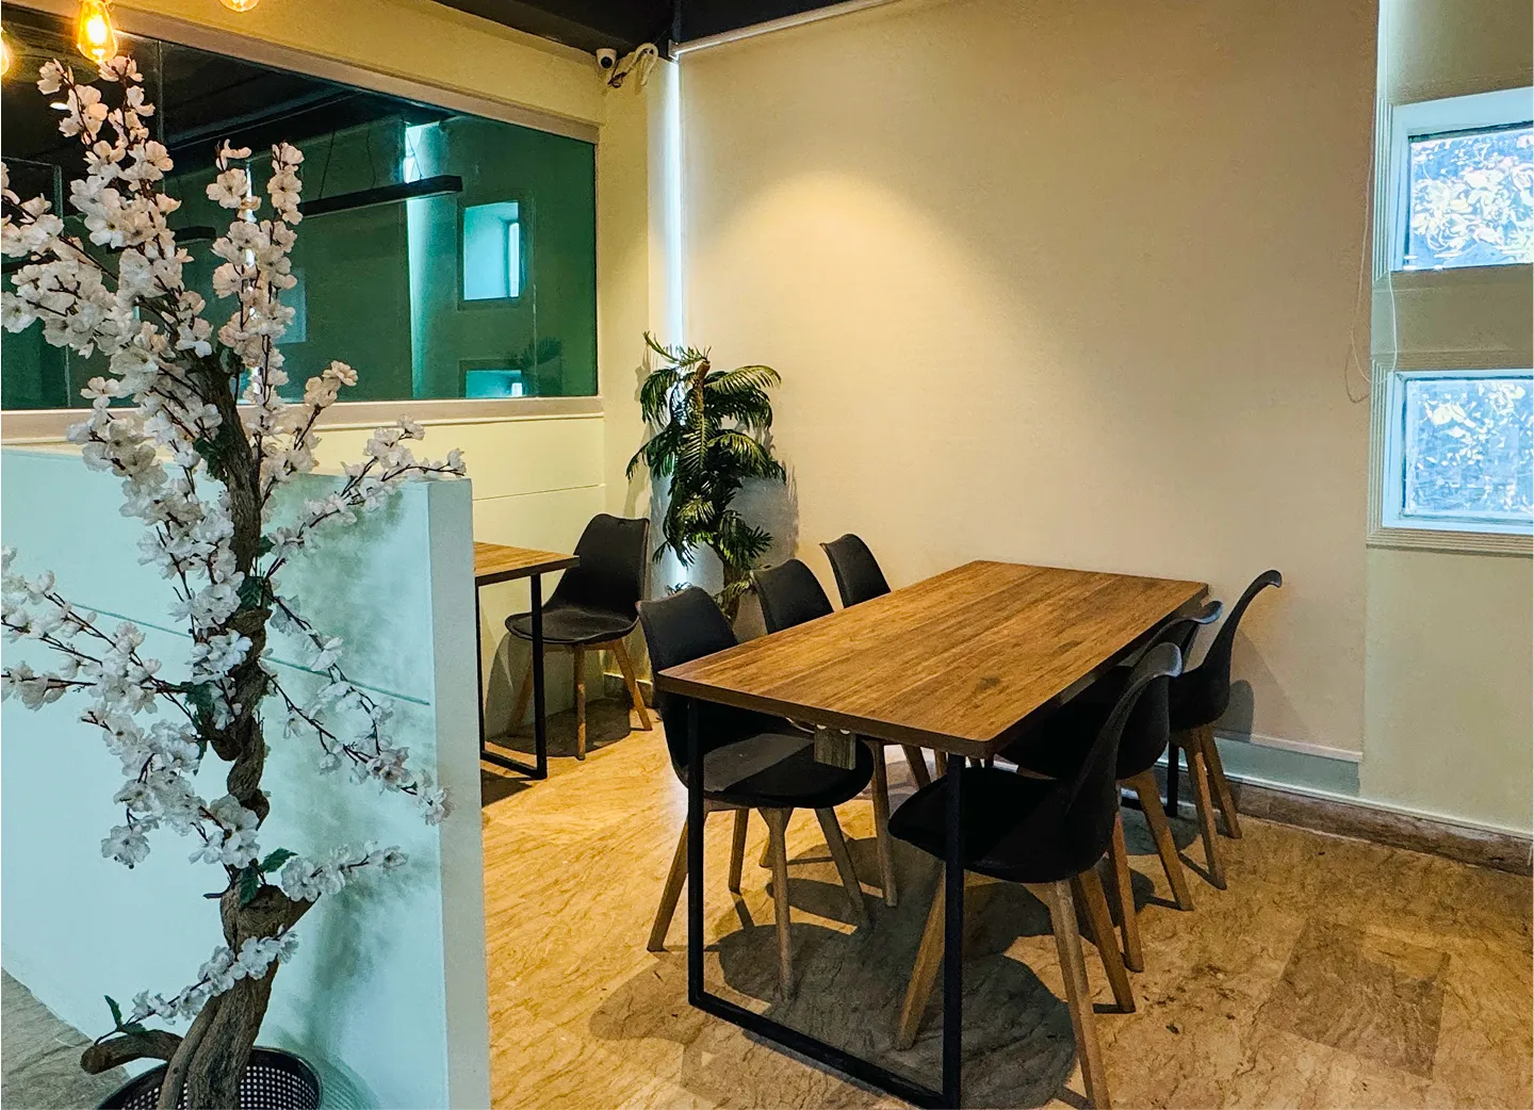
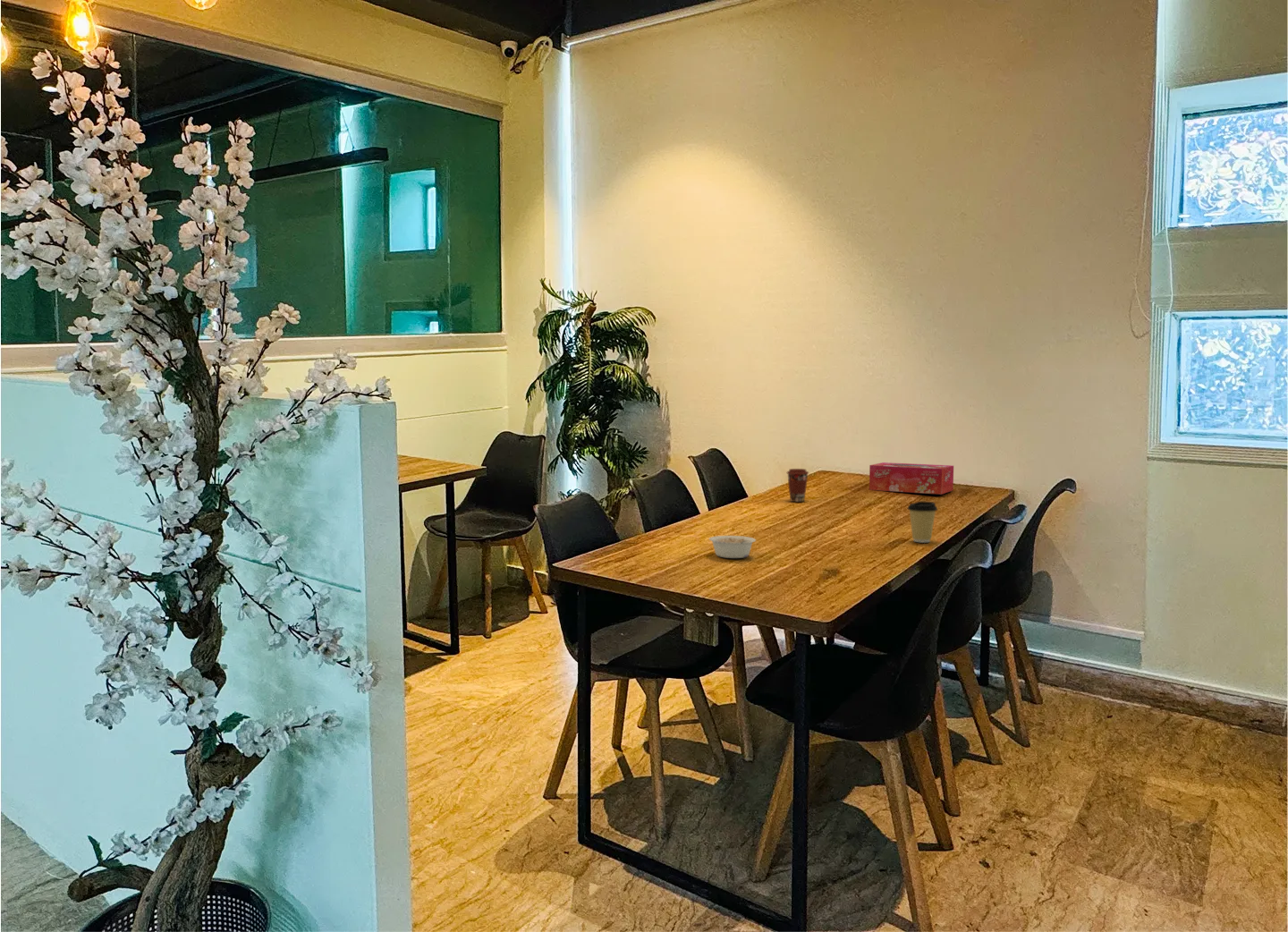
+ legume [708,535,757,559]
+ tissue box [869,462,954,496]
+ coffee cup [907,501,938,544]
+ coffee cup [786,468,809,503]
